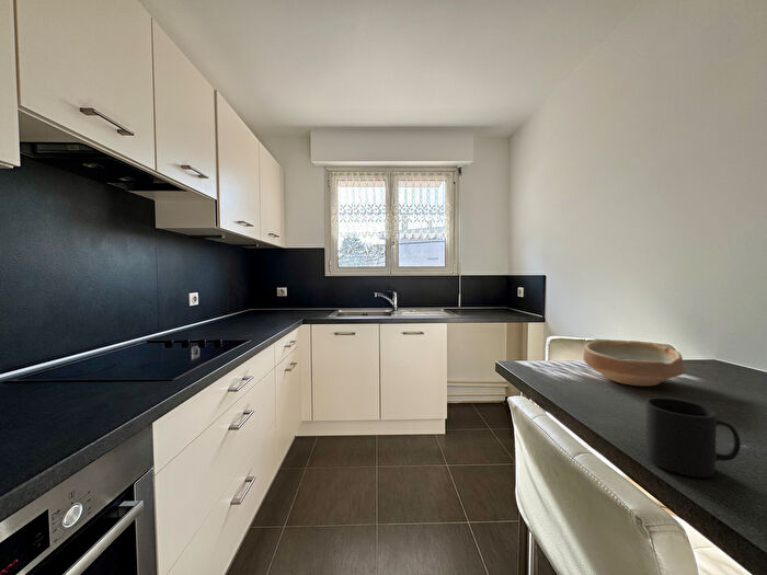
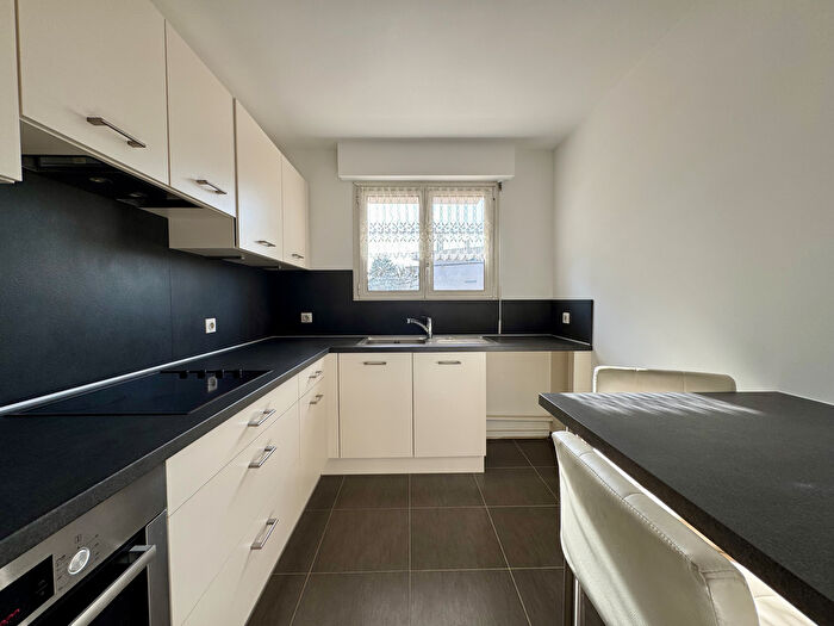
- bowl [582,340,687,387]
- mug [644,396,742,479]
